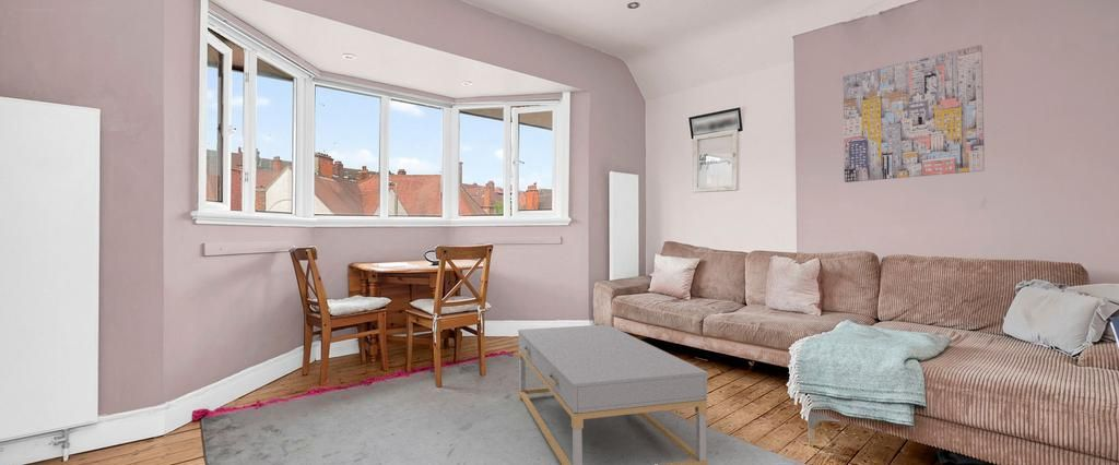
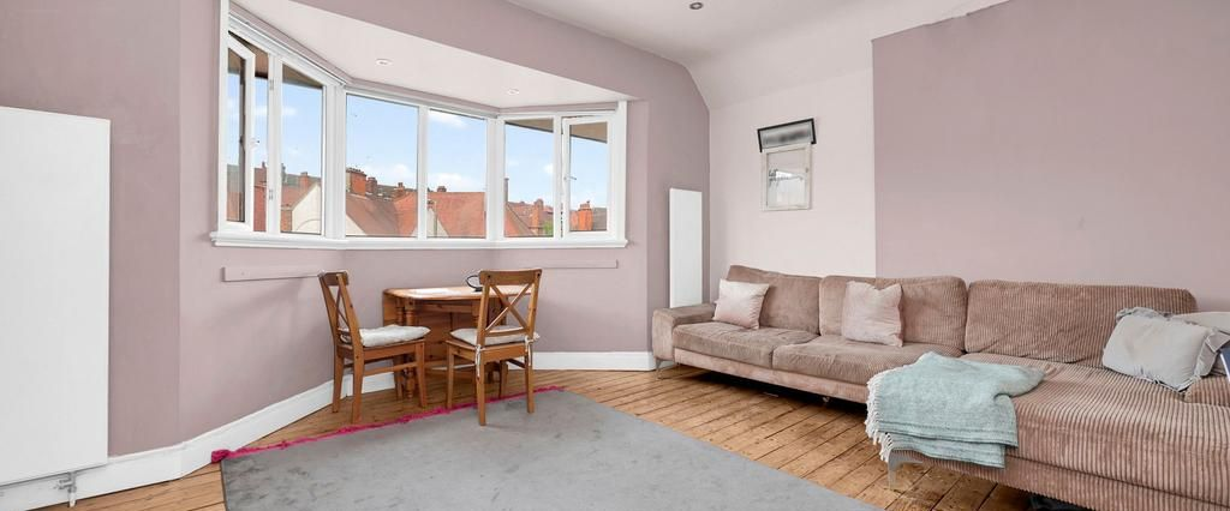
- coffee table [517,324,709,465]
- wall art [843,44,986,183]
